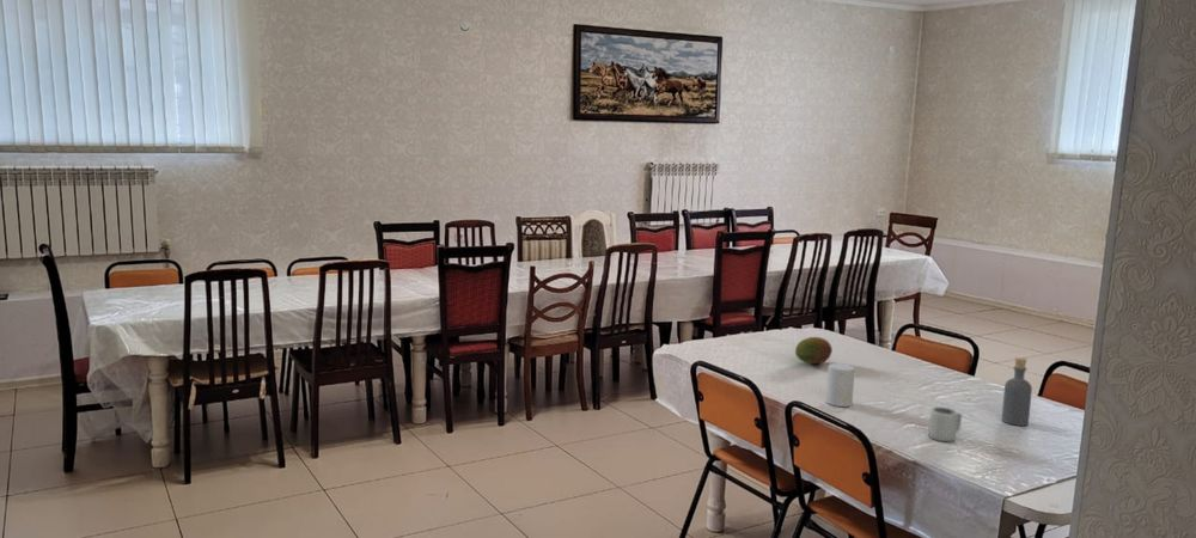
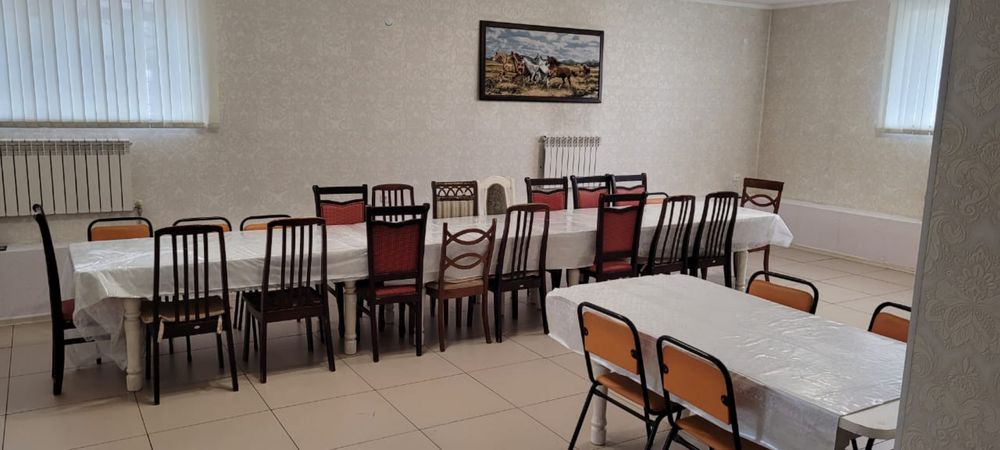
- cup [825,362,856,408]
- cup [927,405,963,442]
- fruit [794,336,834,365]
- bottle [1001,356,1033,427]
